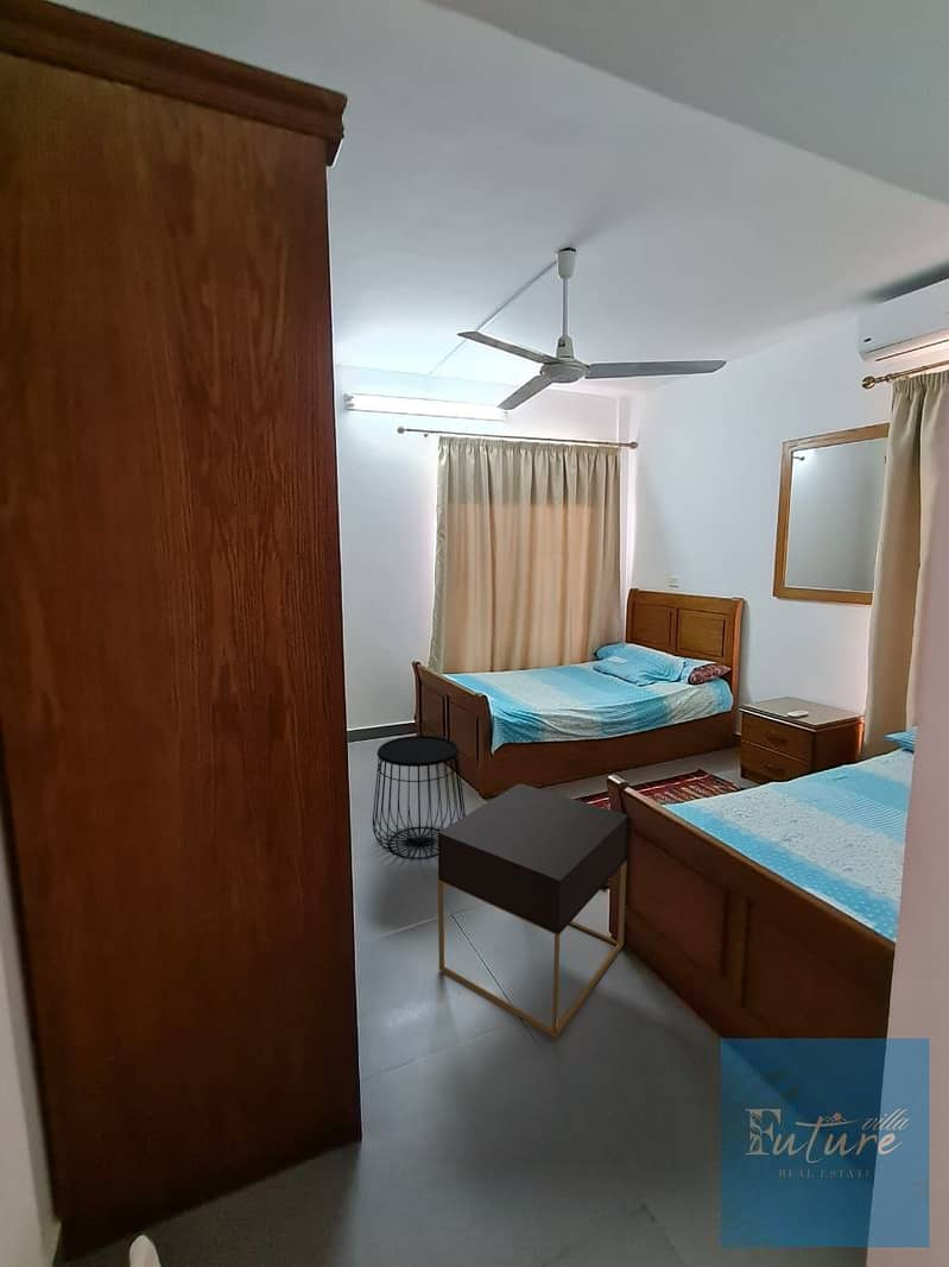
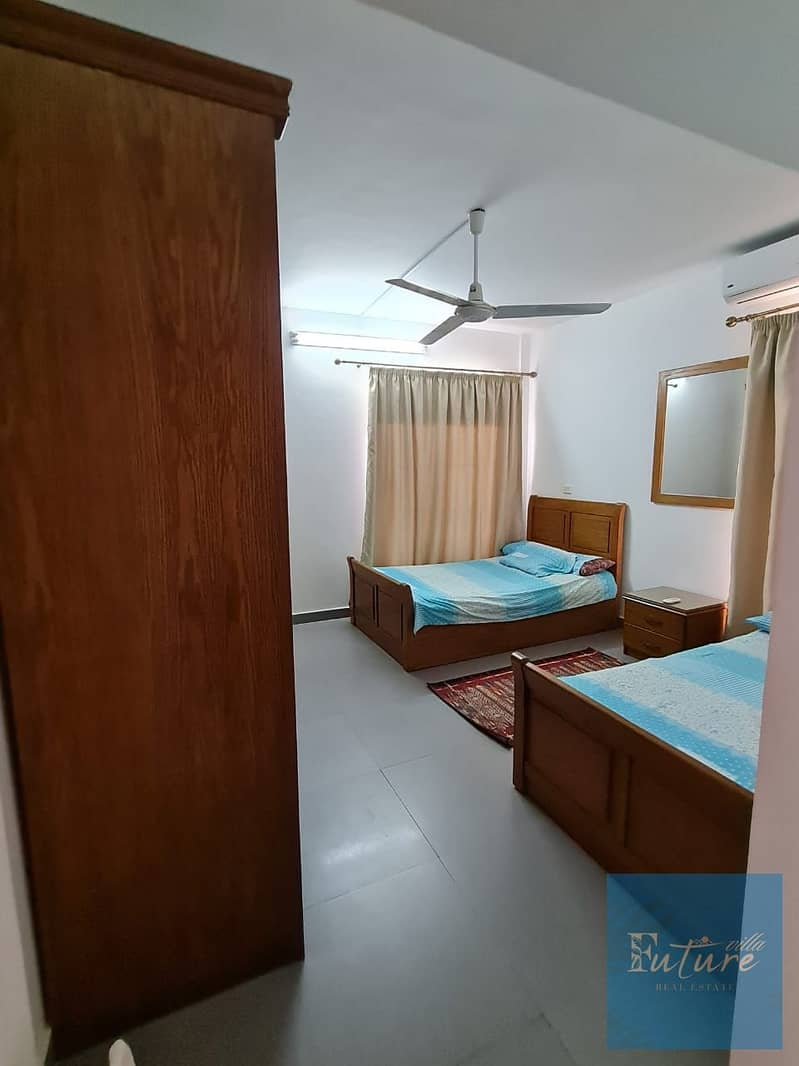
- nightstand [437,782,629,1039]
- side table [372,735,467,859]
